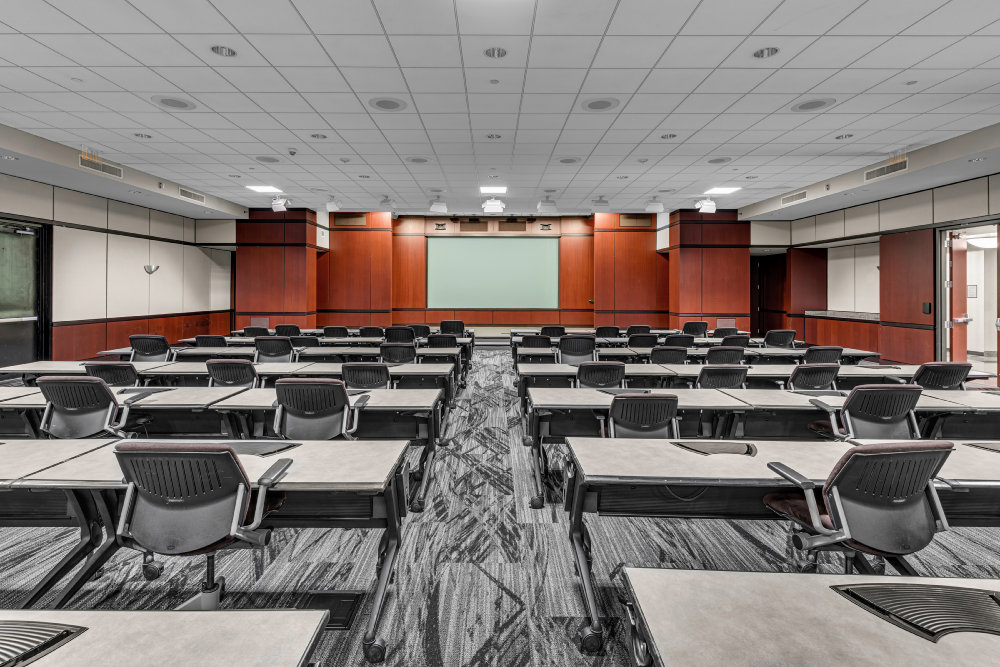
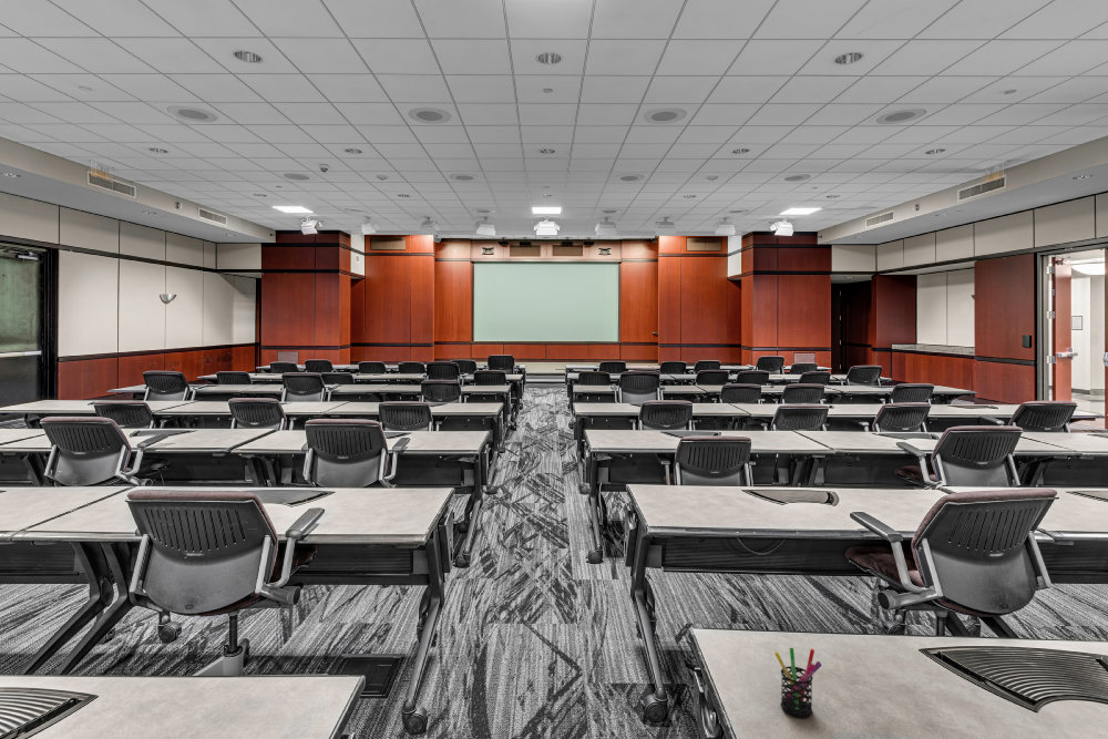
+ pen holder [773,647,823,718]
